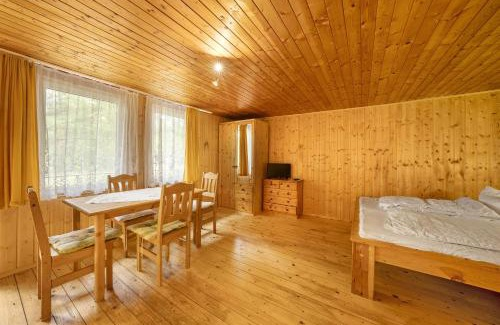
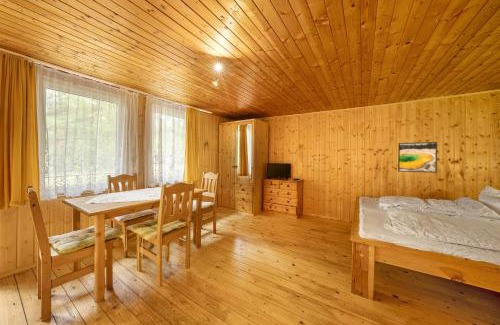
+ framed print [397,141,438,174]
